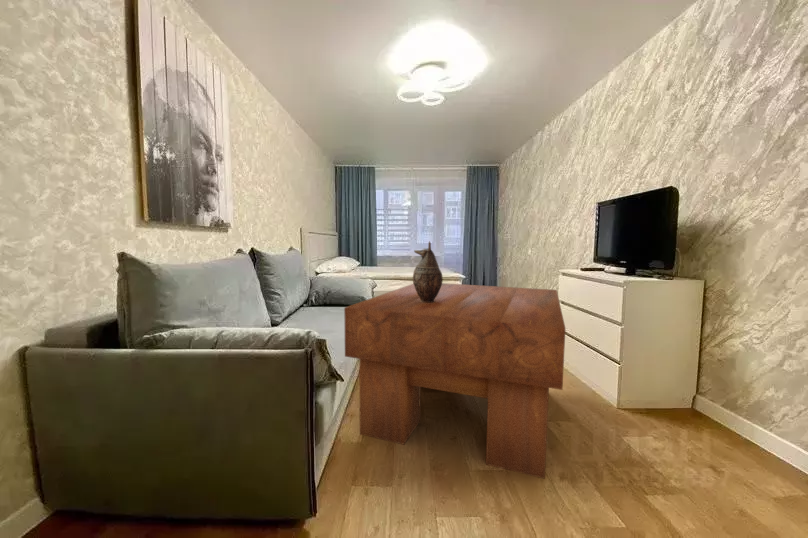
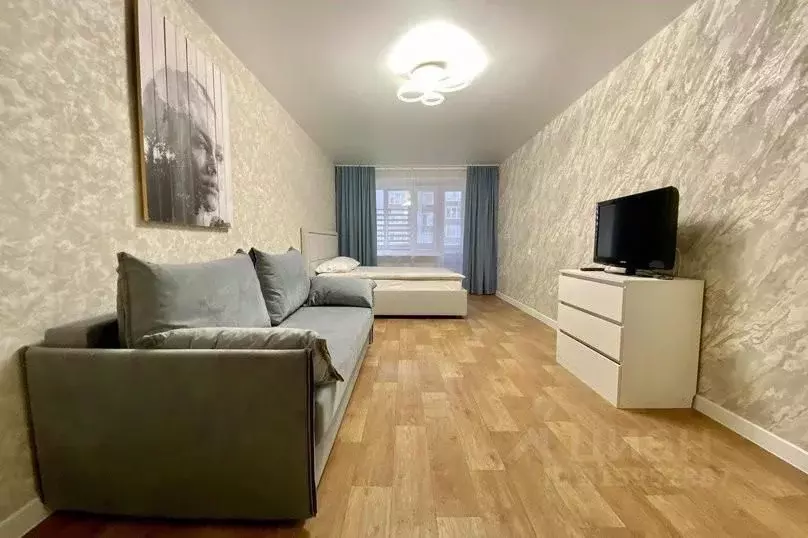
- coffee table [343,282,567,480]
- decorative vase [412,240,444,303]
